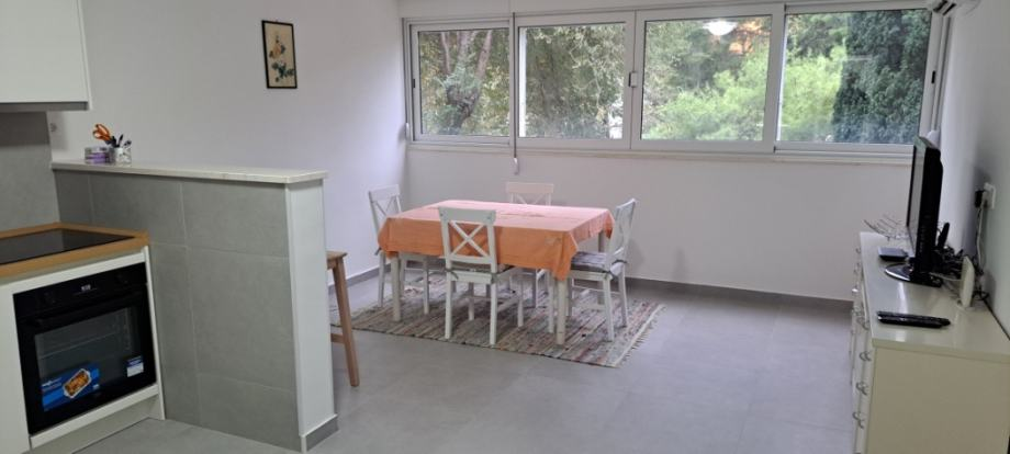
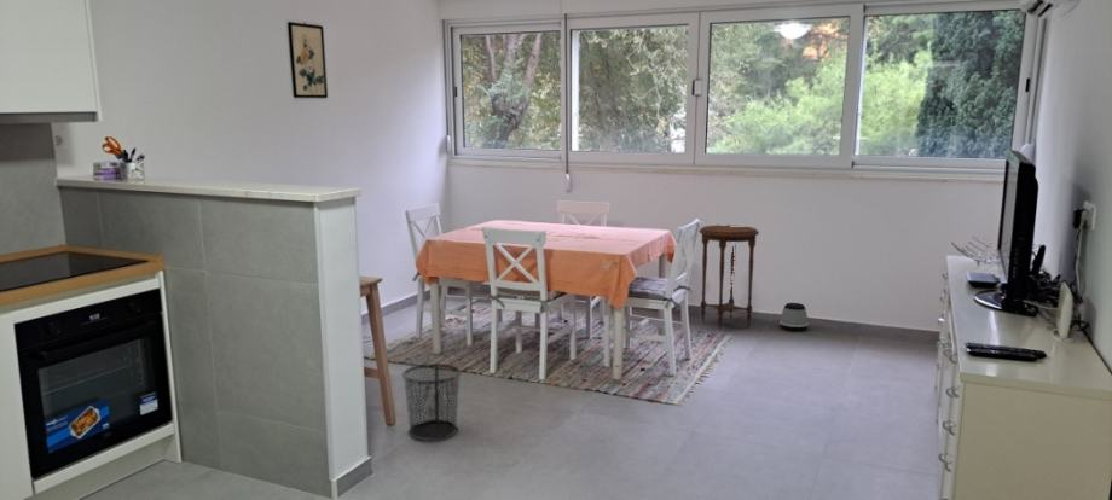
+ waste bin [401,362,462,442]
+ speaker [778,302,810,332]
+ side table [697,225,760,331]
